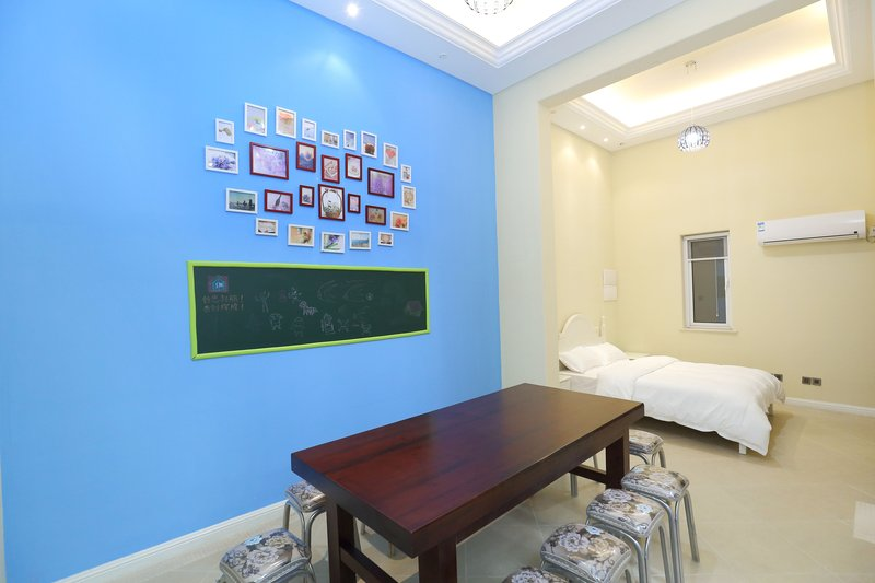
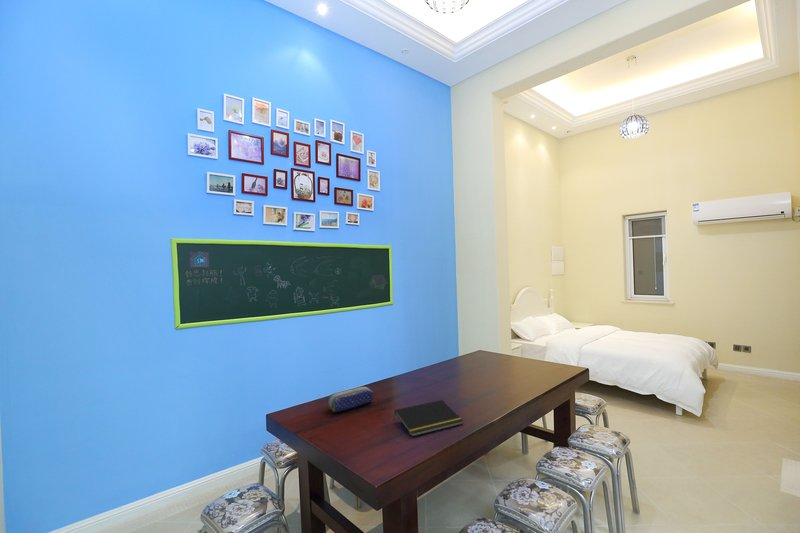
+ pencil case [326,386,374,413]
+ notepad [393,399,464,438]
